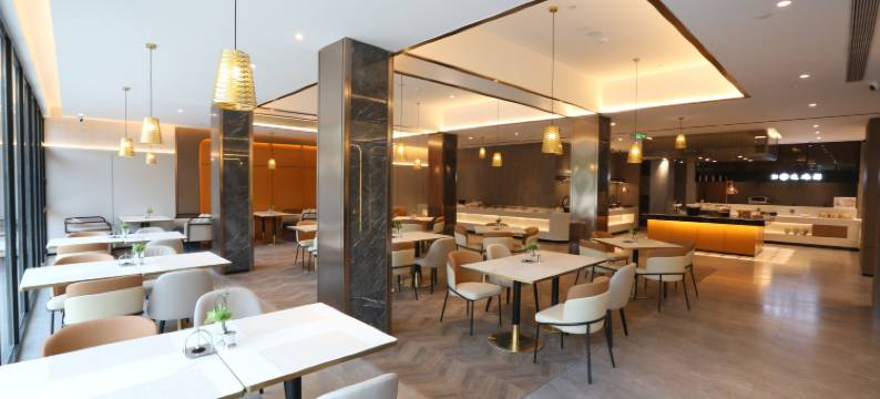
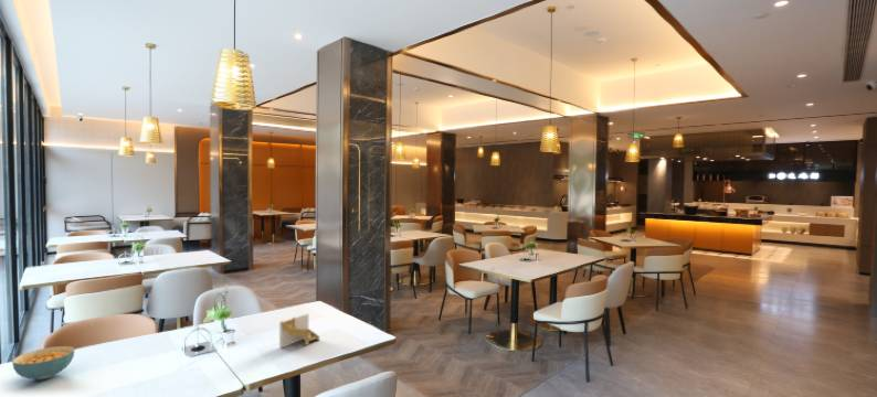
+ cereal bowl [11,345,75,382]
+ napkin holder [278,312,320,348]
